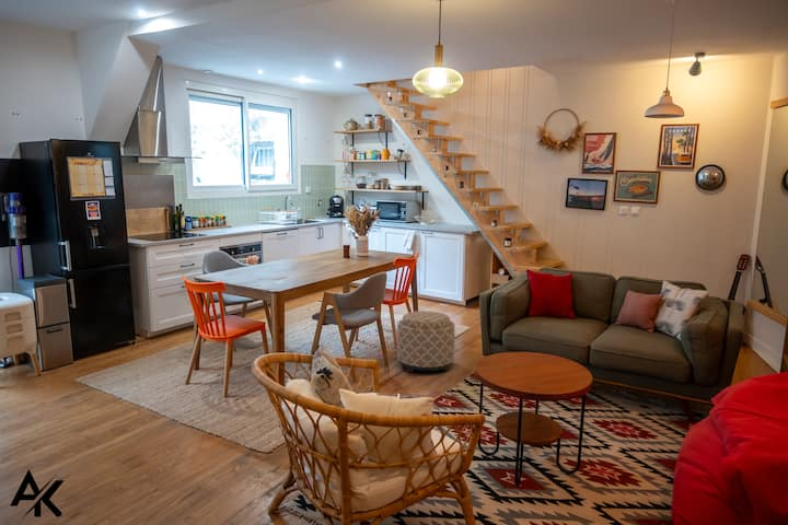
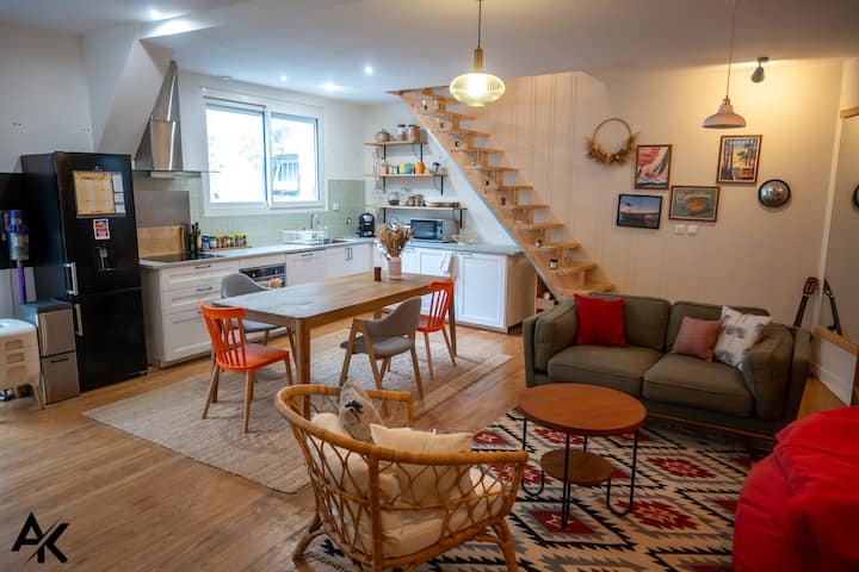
- ottoman [396,310,455,373]
